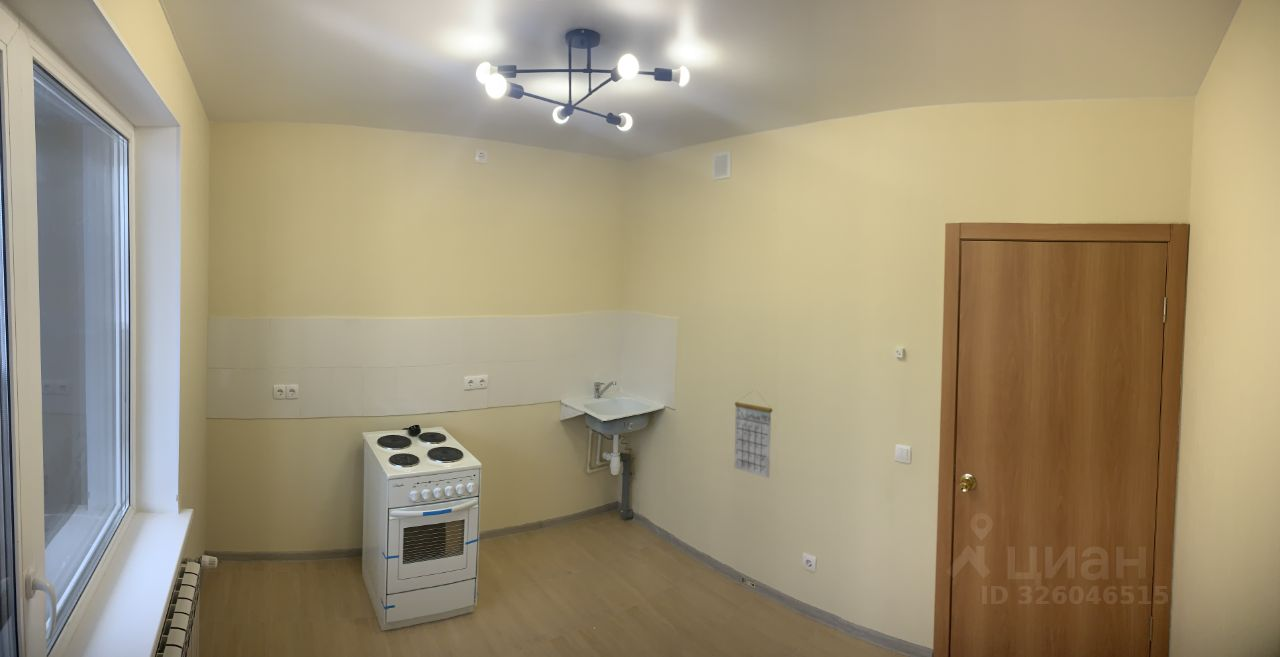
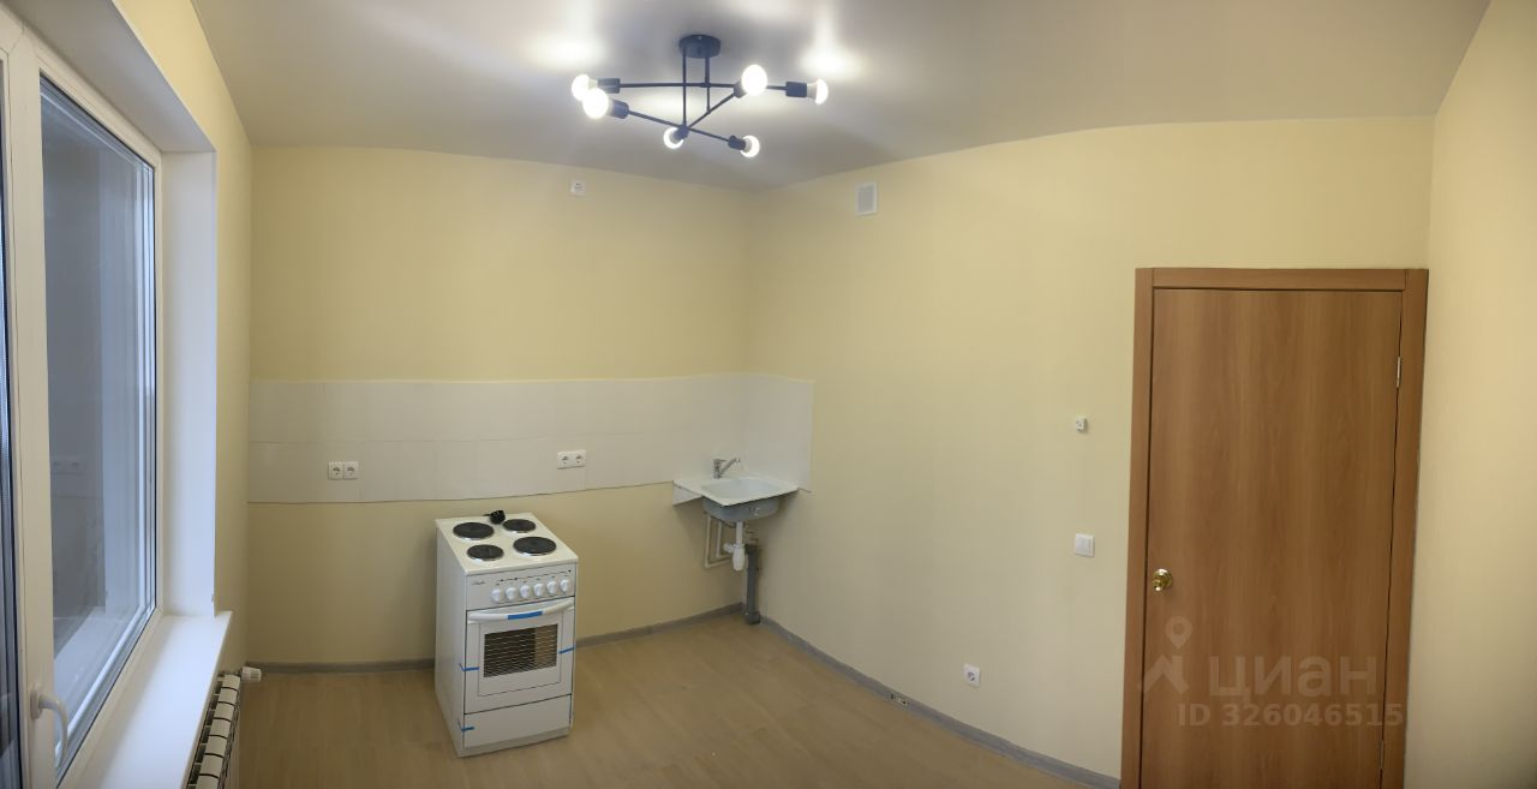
- calendar [733,390,773,479]
